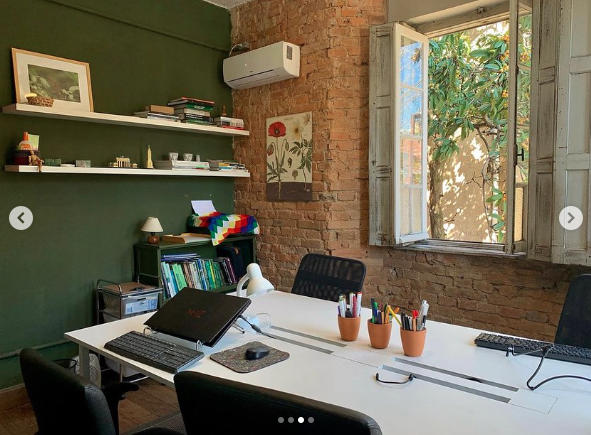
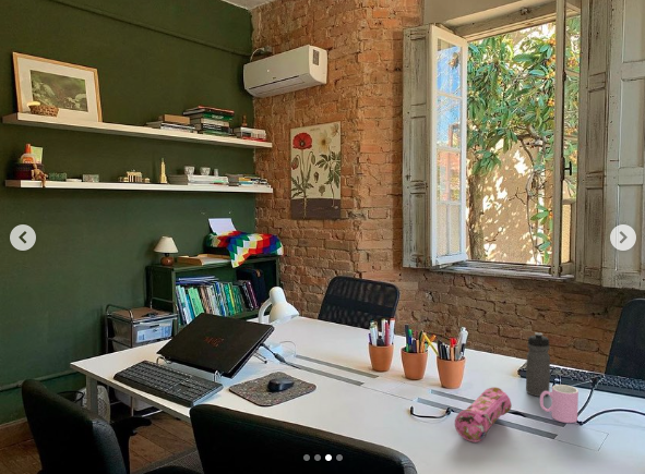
+ water bottle [525,331,551,398]
+ pencil case [454,386,513,443]
+ cup [539,384,580,424]
